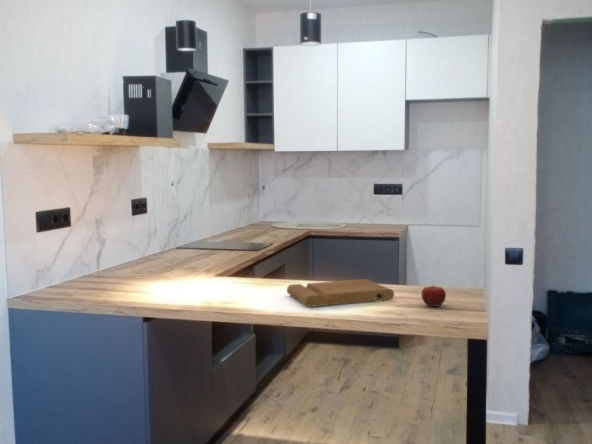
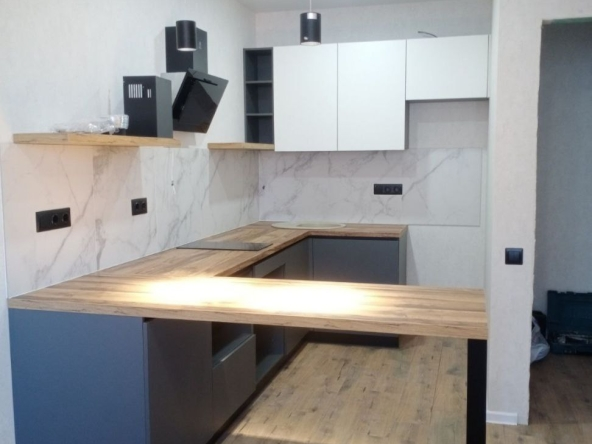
- fruit [421,282,447,308]
- cutting board [286,278,395,308]
